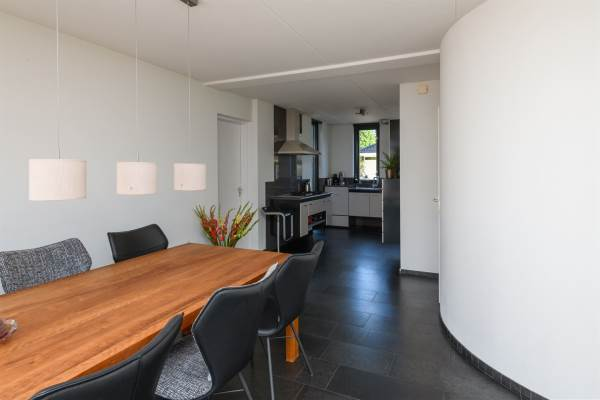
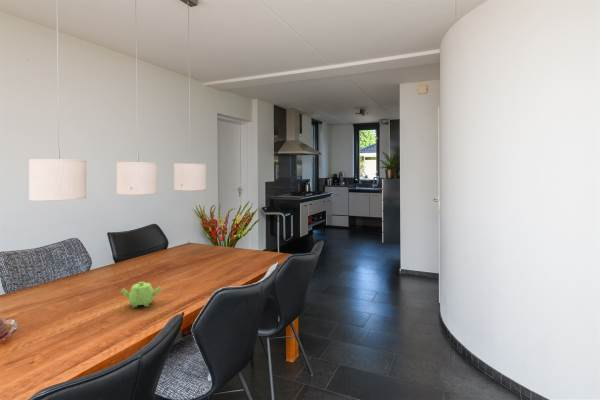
+ teapot [120,281,163,309]
